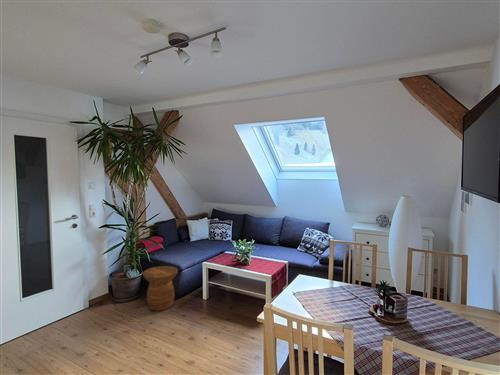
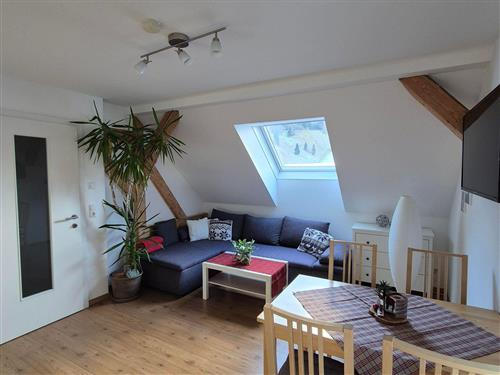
- side table [142,265,179,312]
